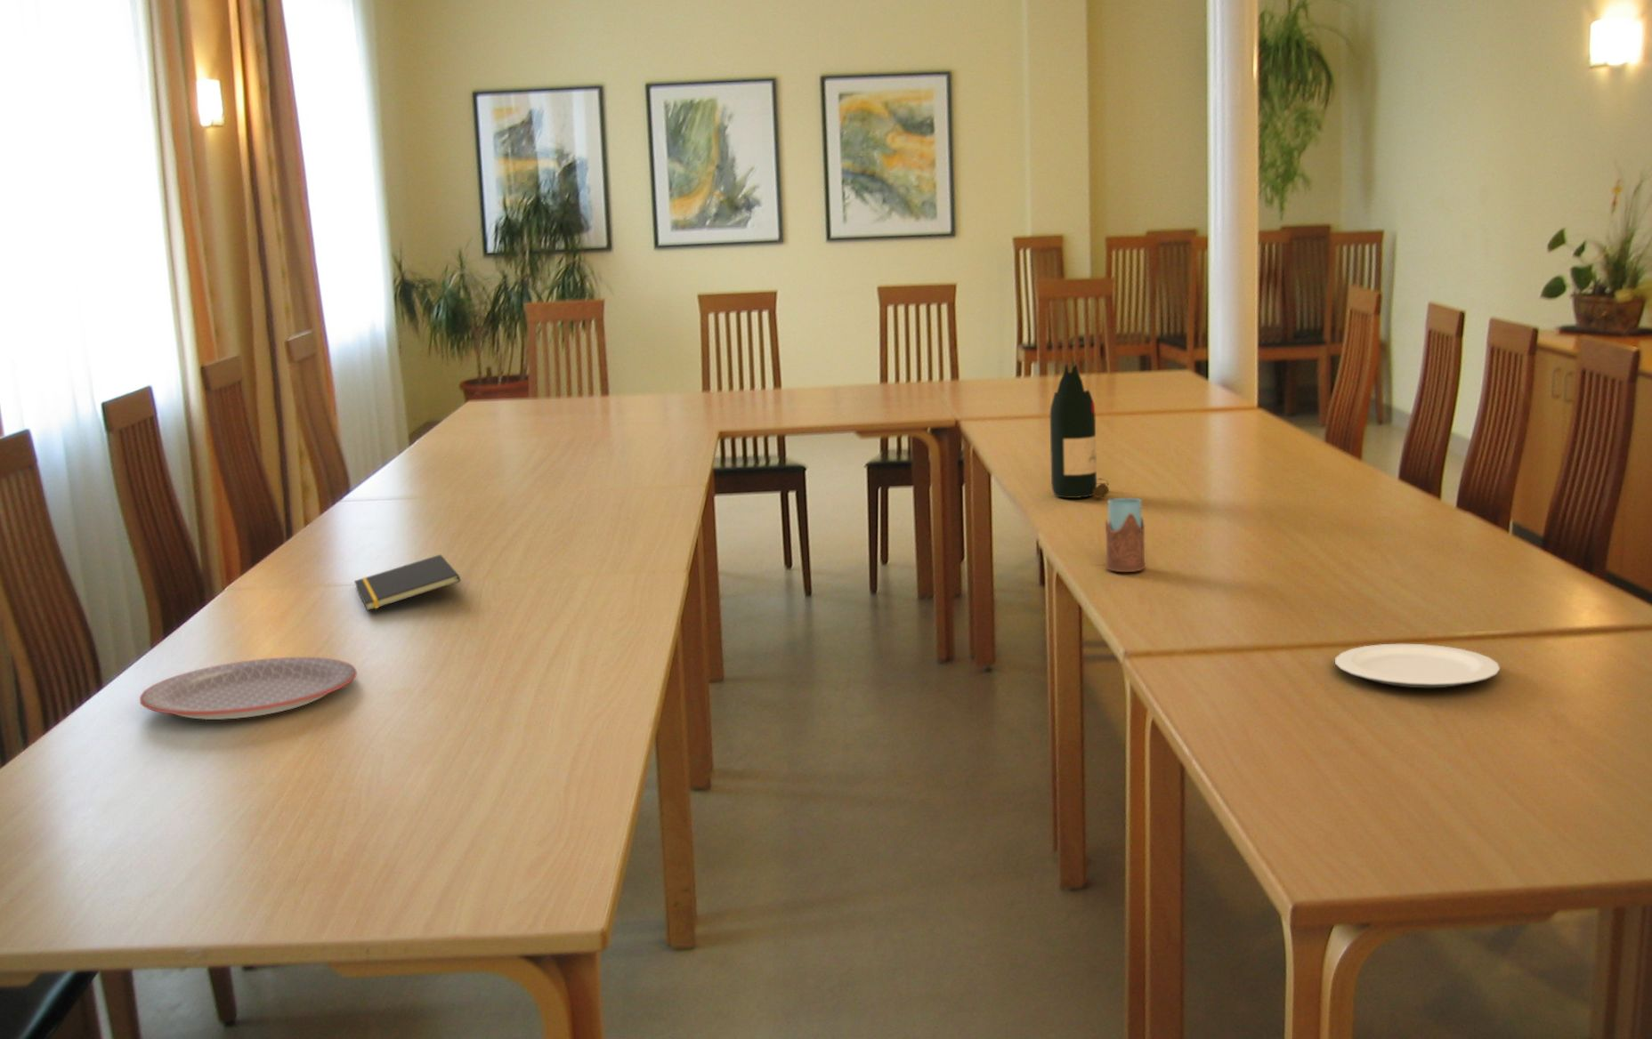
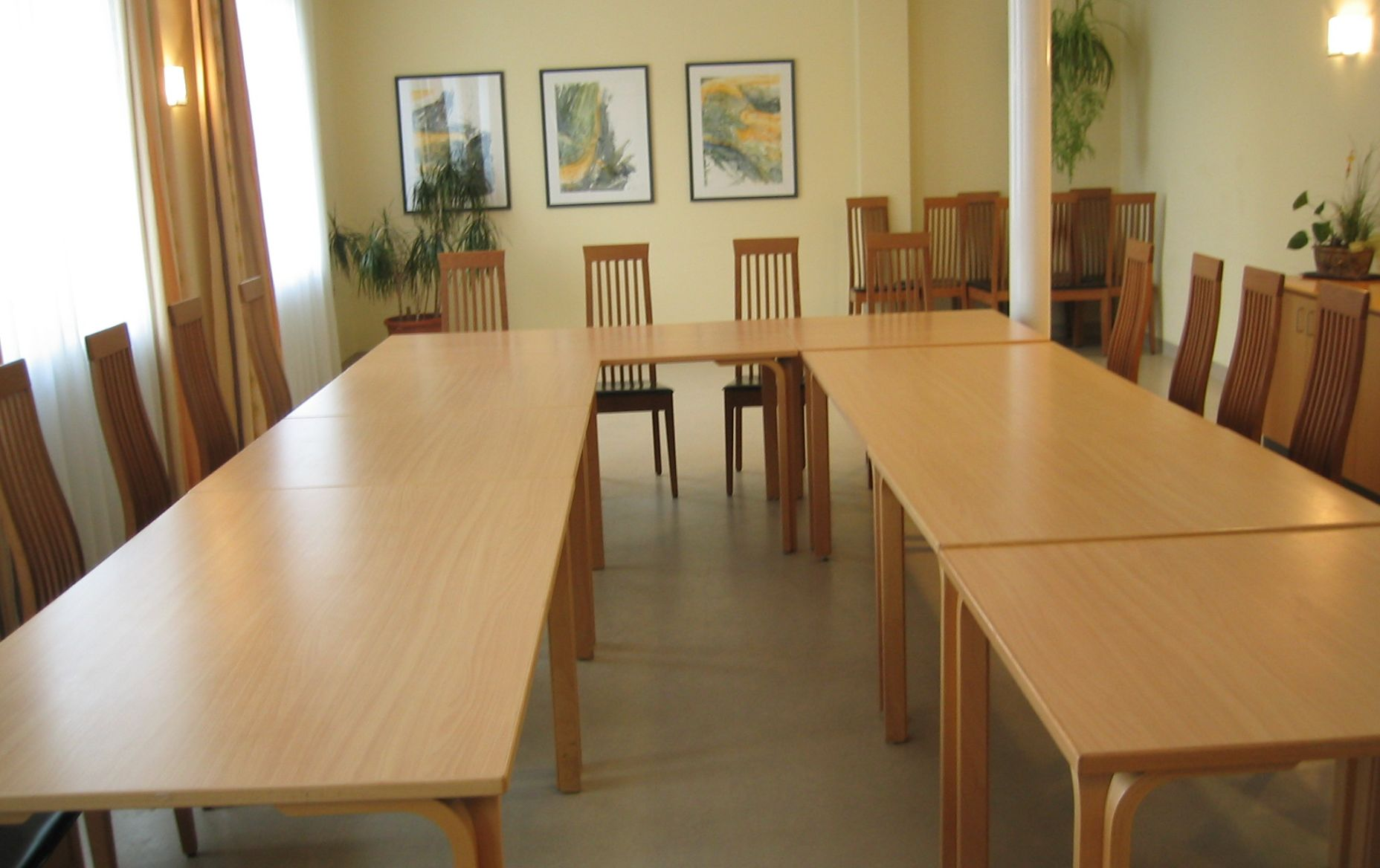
- plate [139,656,358,721]
- bottle [1050,363,1110,499]
- plate [1335,643,1501,688]
- drinking glass [1105,497,1147,573]
- notepad [353,554,461,612]
